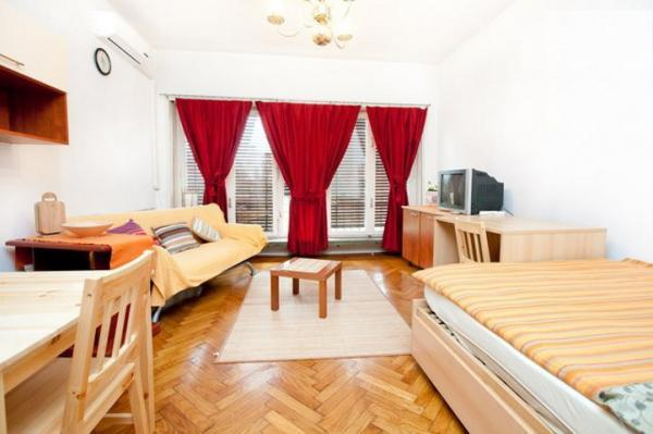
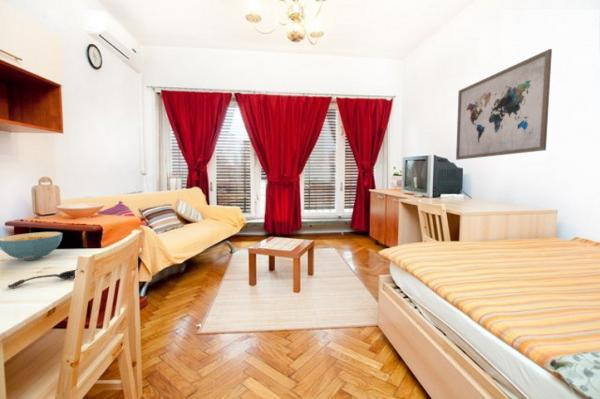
+ cereal bowl [0,231,64,261]
+ wall art [455,48,553,161]
+ spoon [7,269,77,289]
